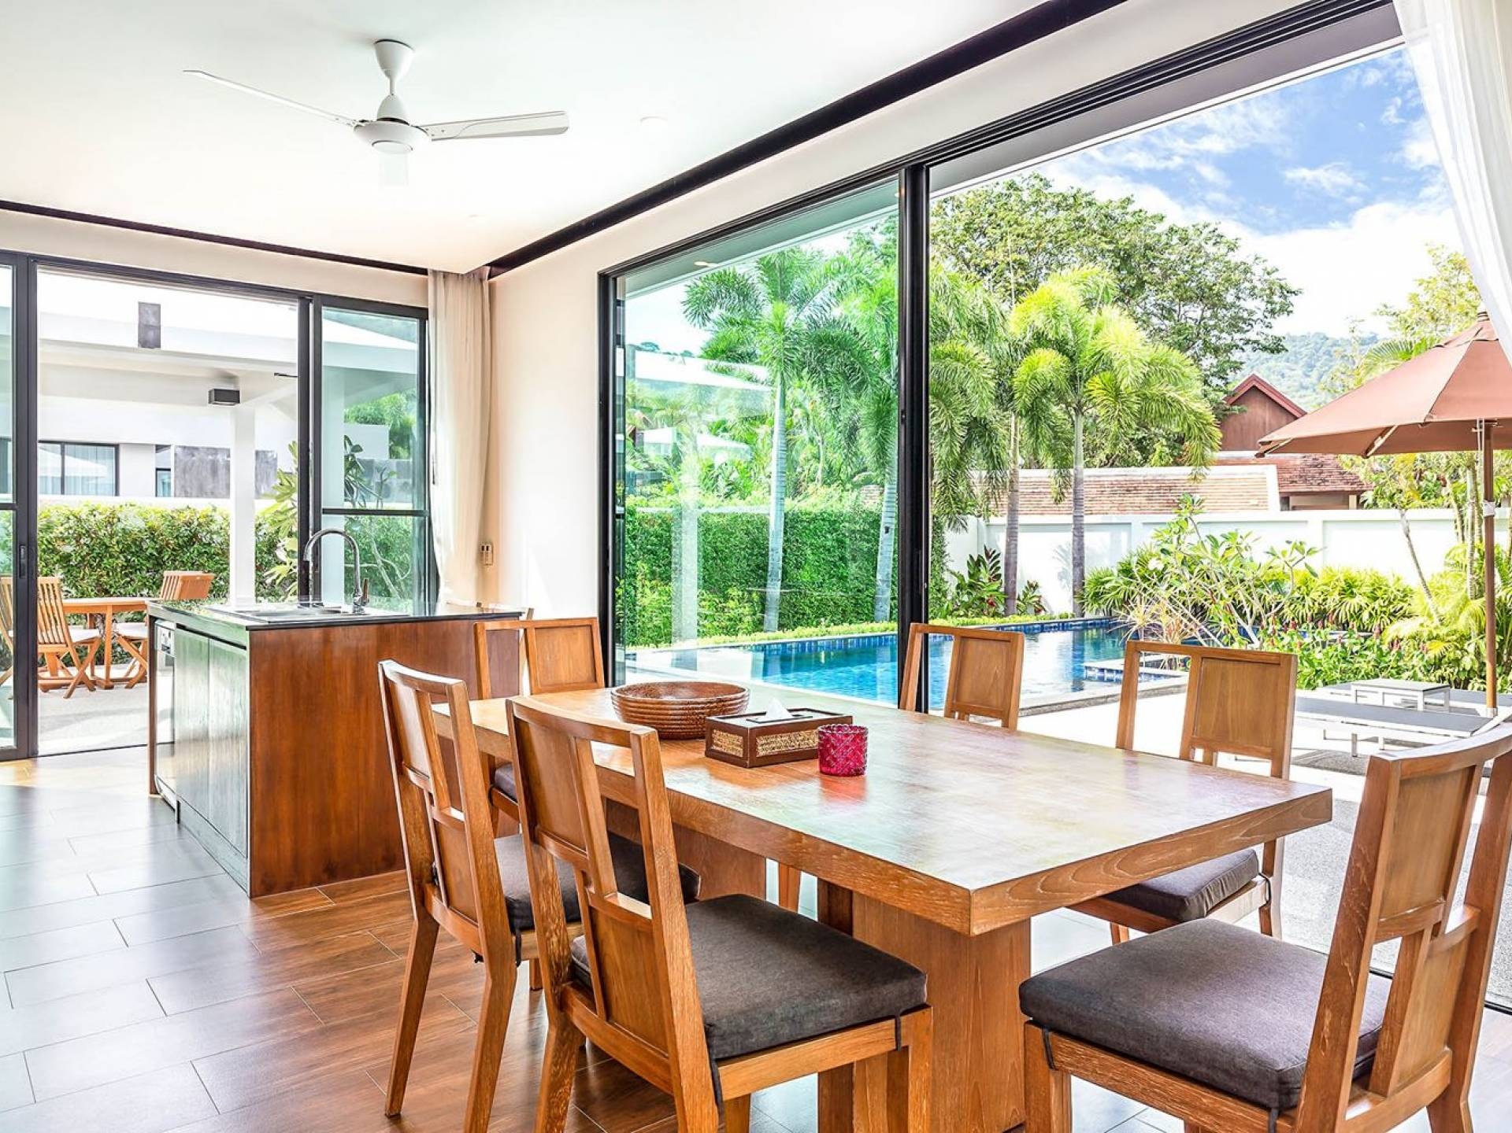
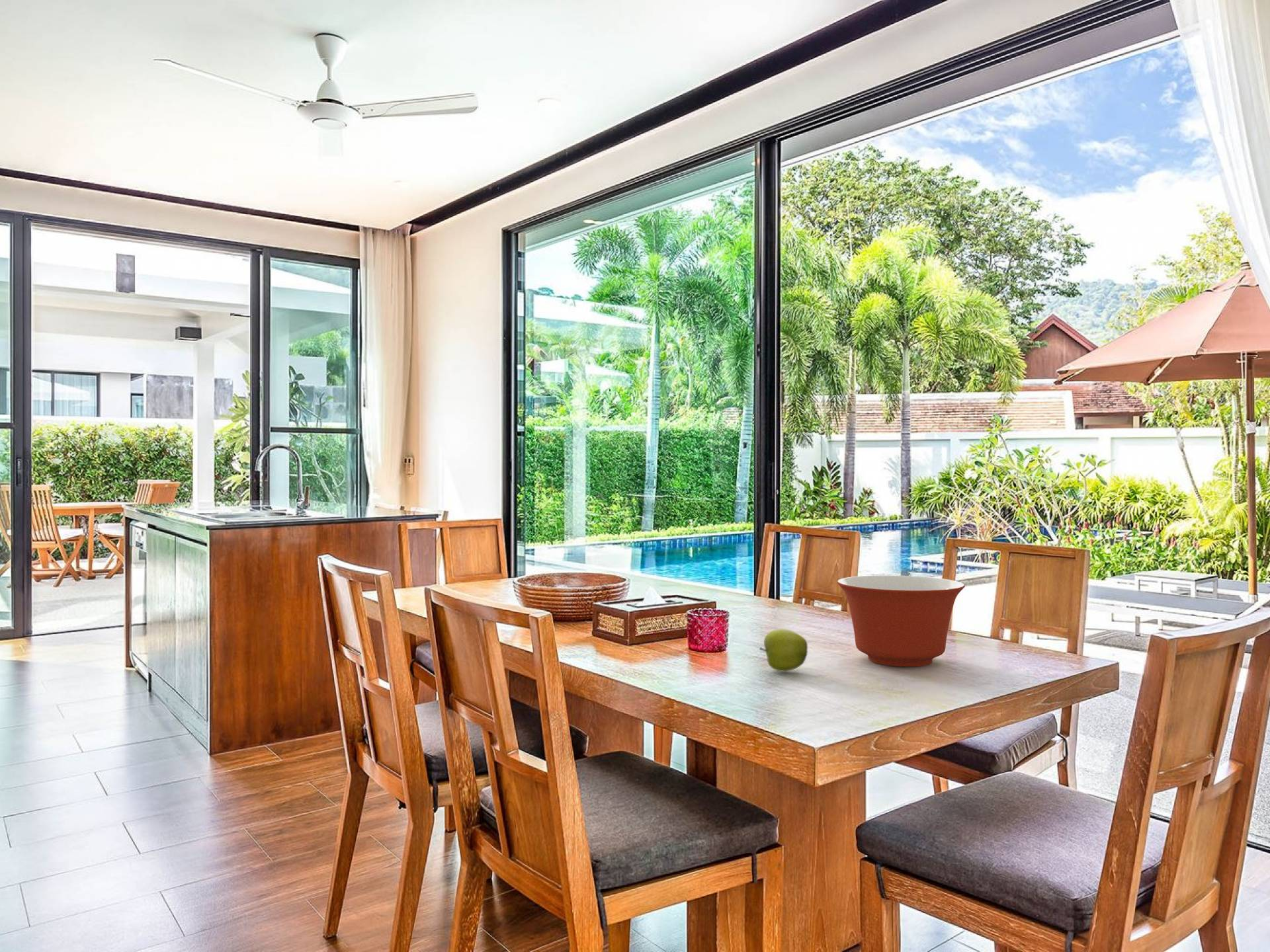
+ mixing bowl [837,575,966,667]
+ apple [759,628,808,672]
